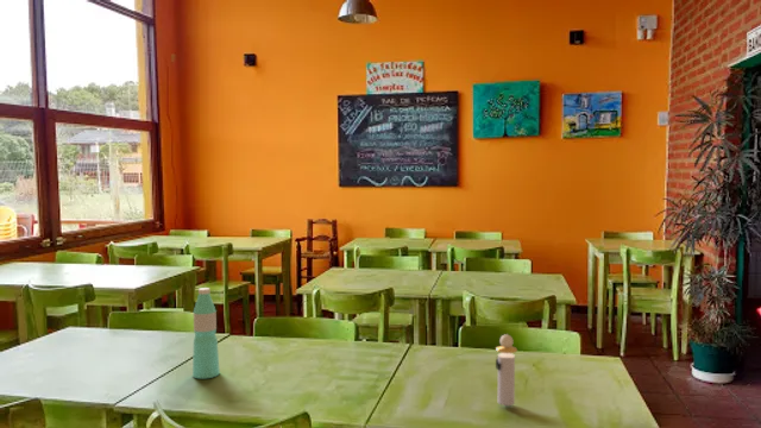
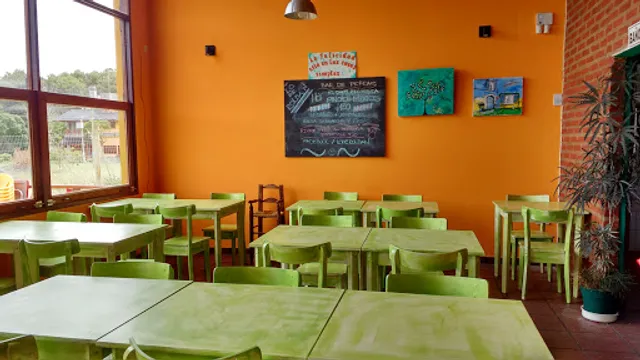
- water bottle [191,287,221,379]
- perfume bottle [495,333,518,407]
